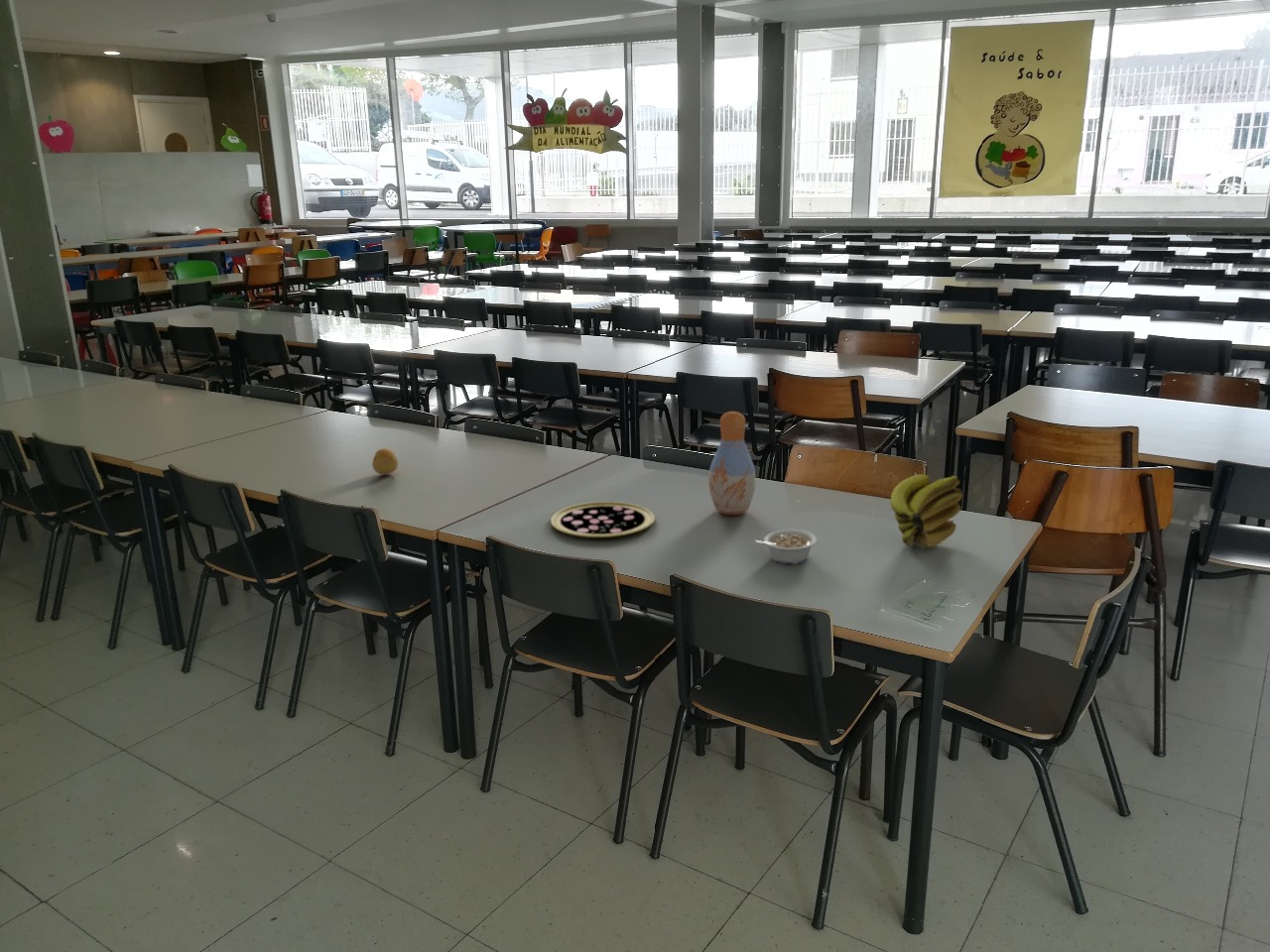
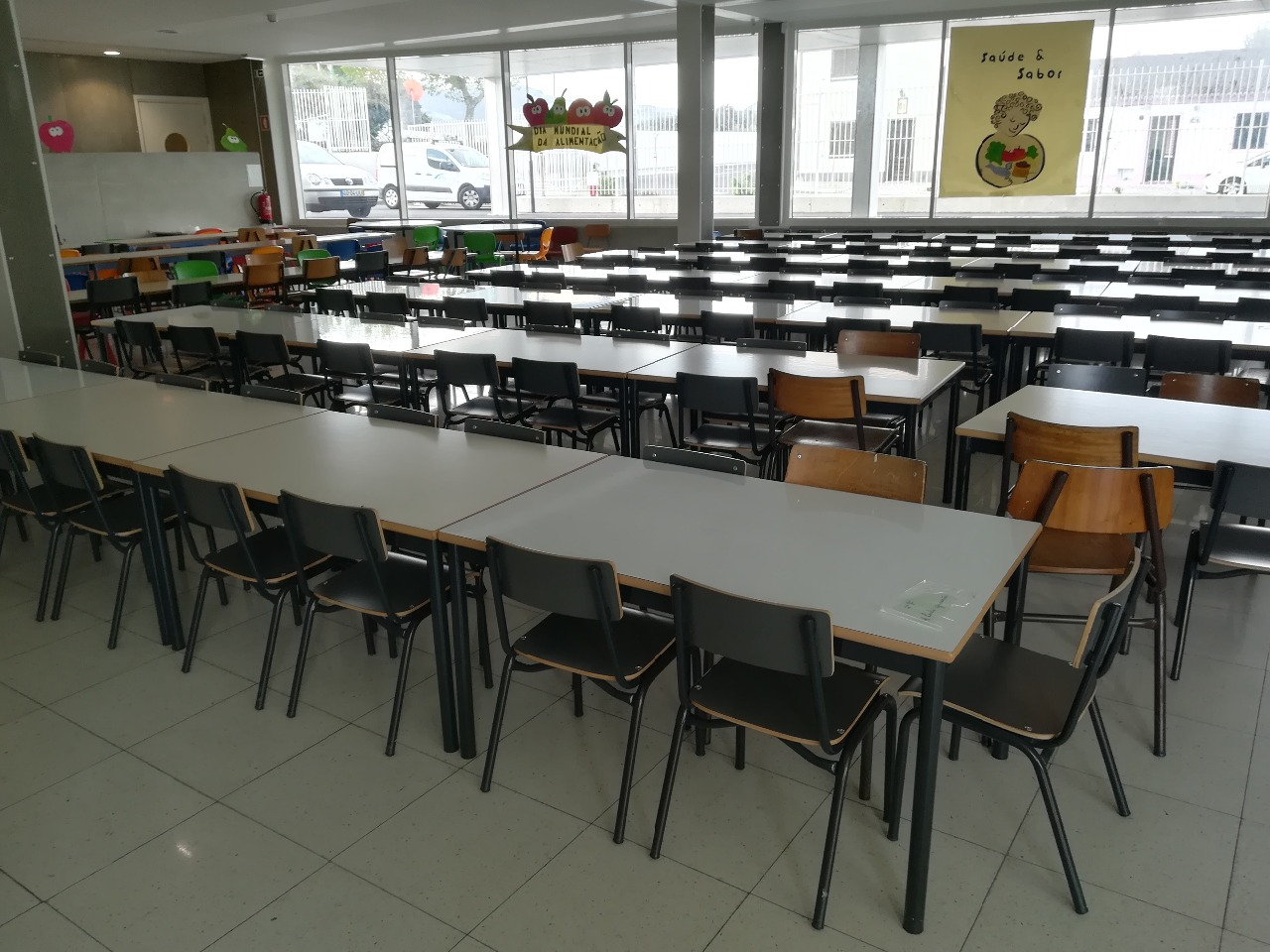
- vase [707,411,756,516]
- banana [889,473,964,548]
- pizza [550,501,656,538]
- fruit [371,447,399,476]
- legume [754,529,818,565]
